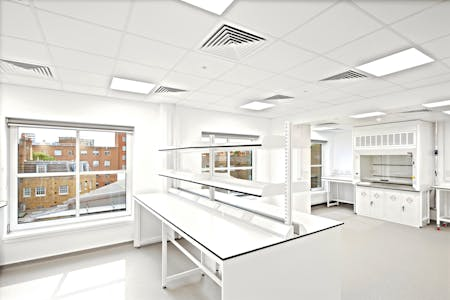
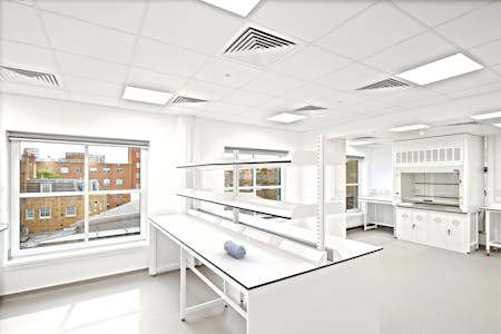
+ pencil case [223,239,247,259]
